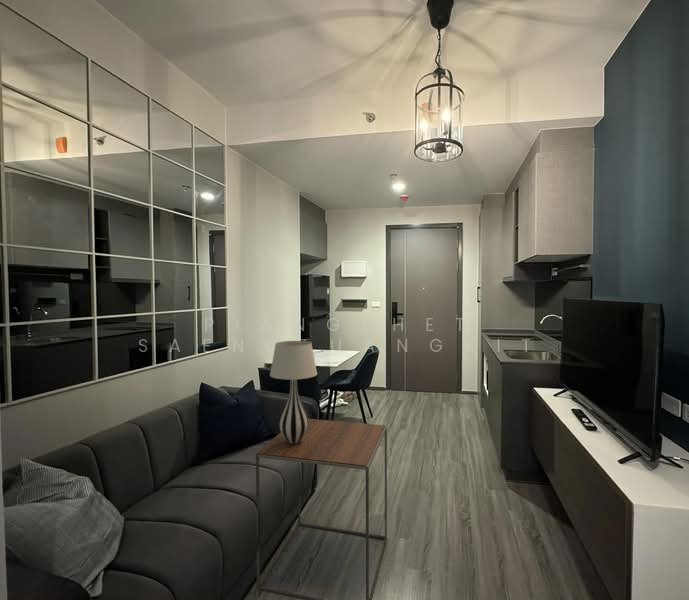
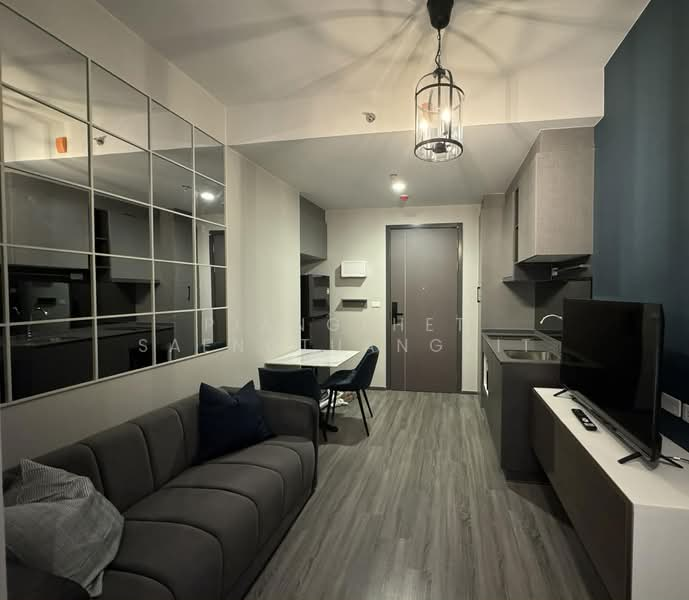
- side table [255,418,388,600]
- table lamp [269,340,318,443]
